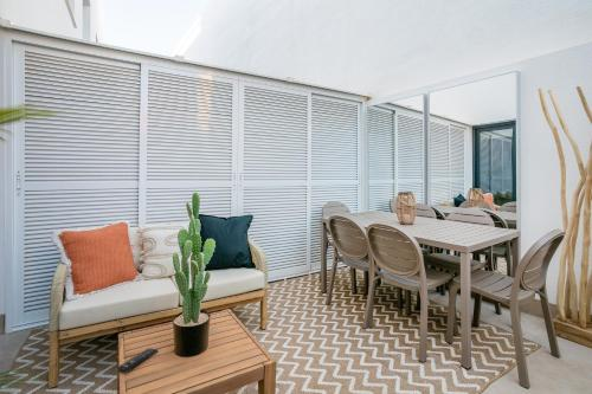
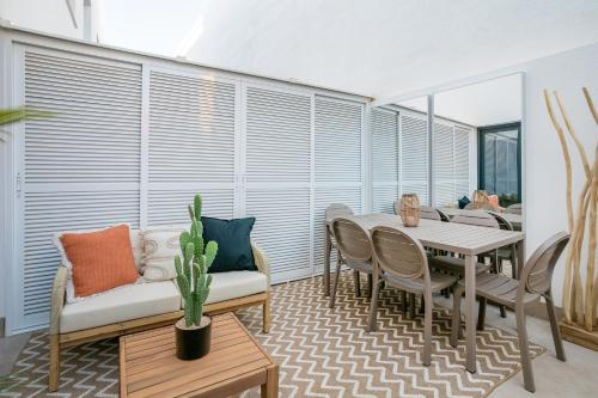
- remote control [117,347,159,374]
